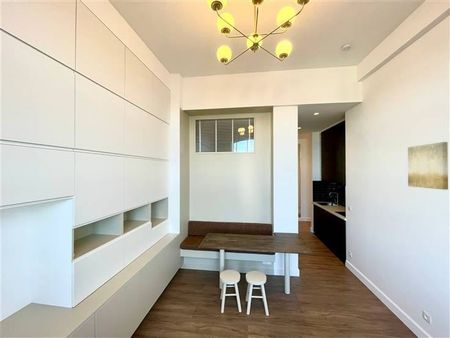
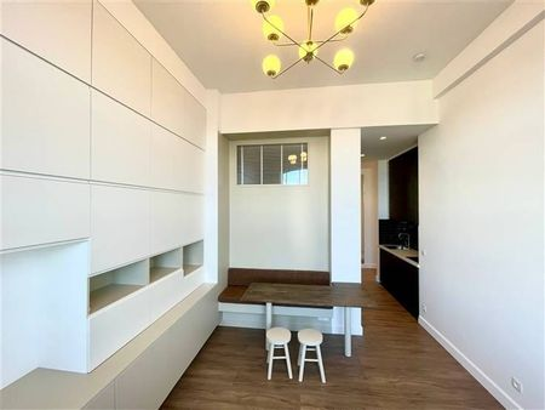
- wall art [407,141,449,191]
